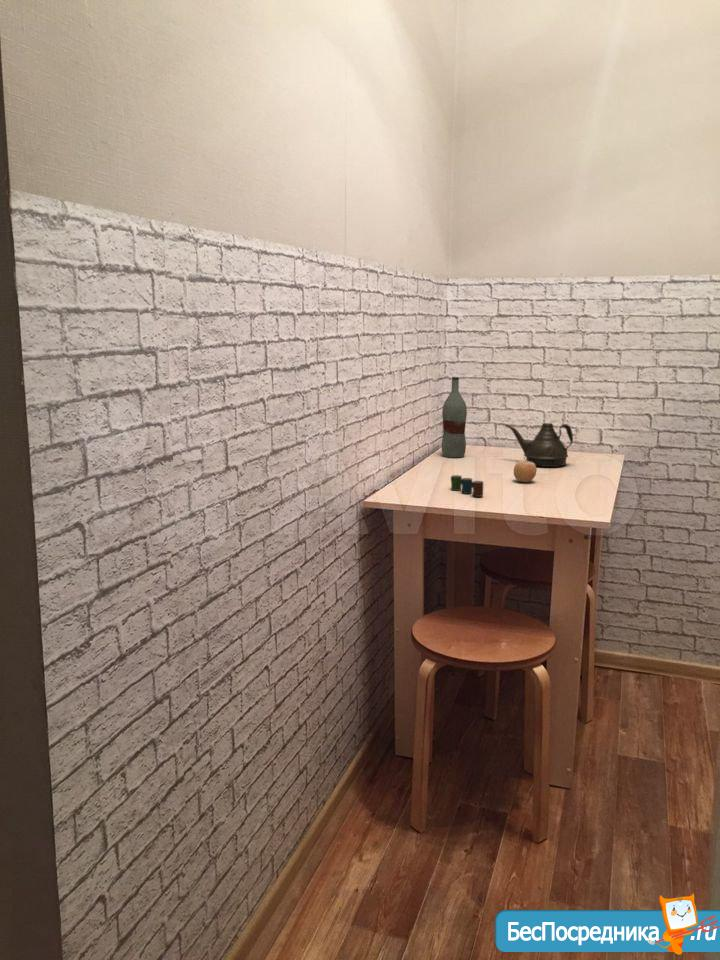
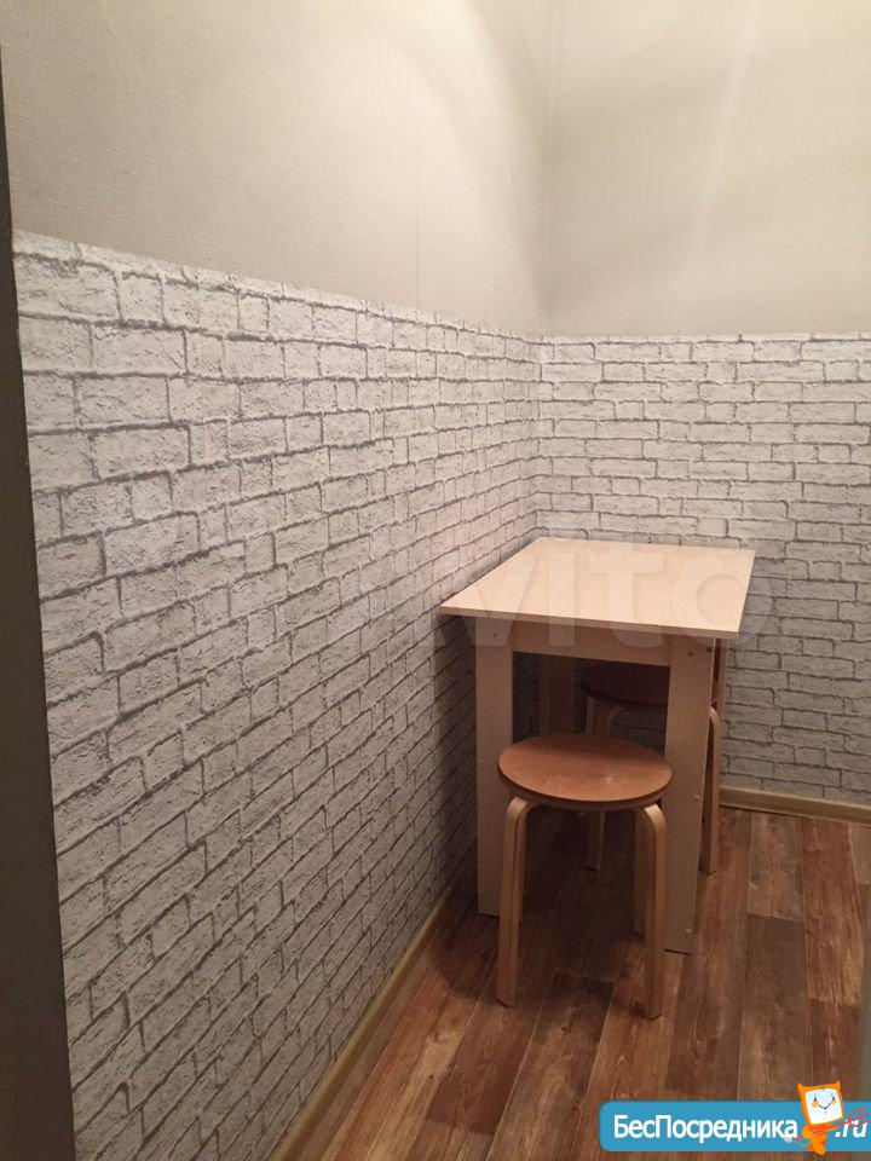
- teapot [504,422,574,468]
- bottle [440,376,468,459]
- cup [450,474,484,498]
- fruit [513,456,538,483]
